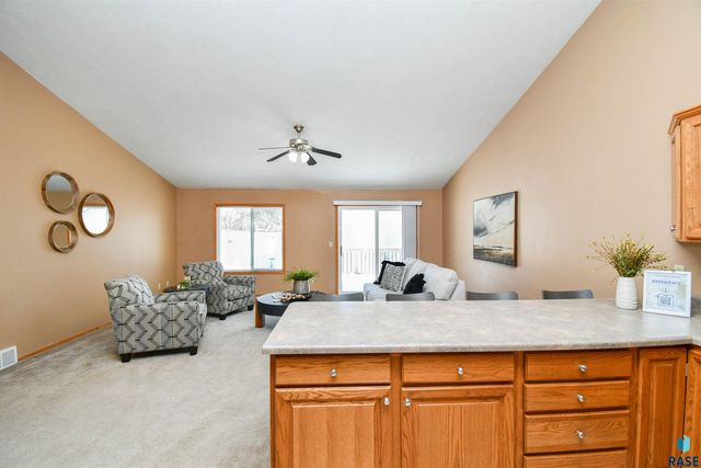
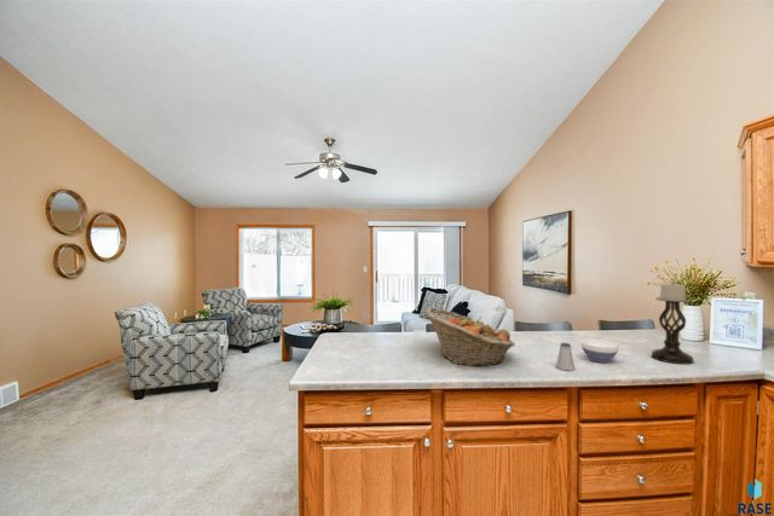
+ bowl [580,338,620,364]
+ fruit basket [424,307,516,367]
+ candle holder [649,280,695,365]
+ saltshaker [555,342,577,372]
